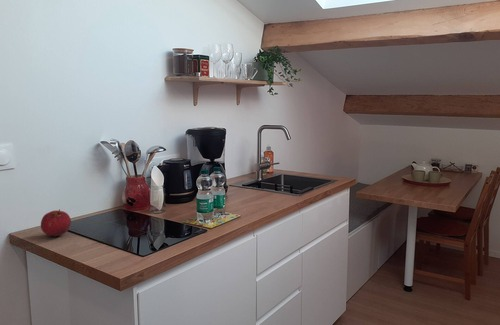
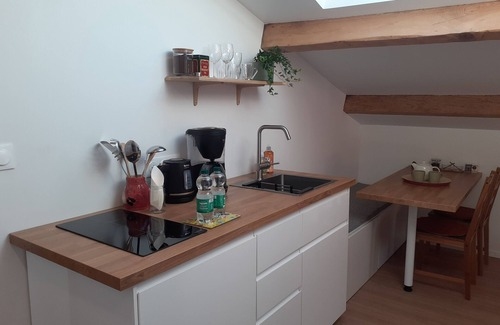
- fruit [40,209,72,237]
